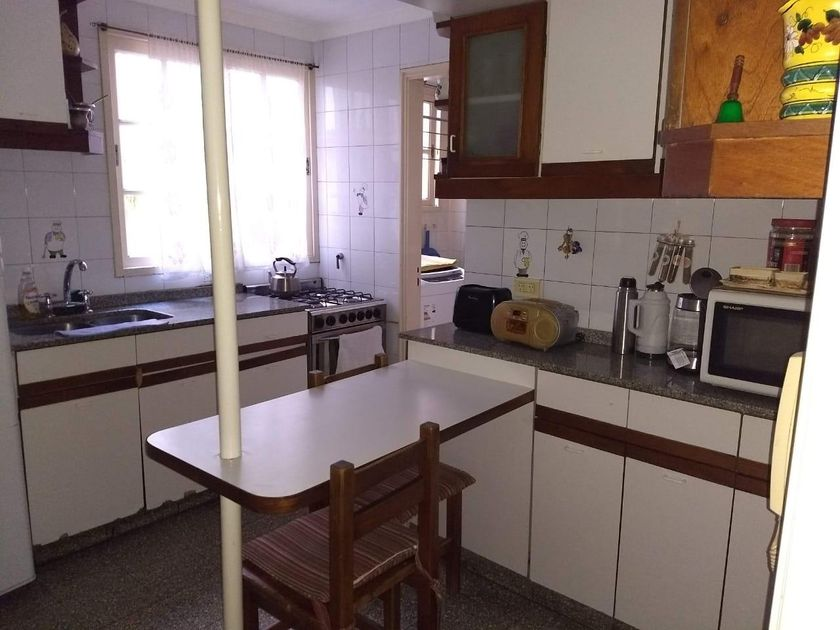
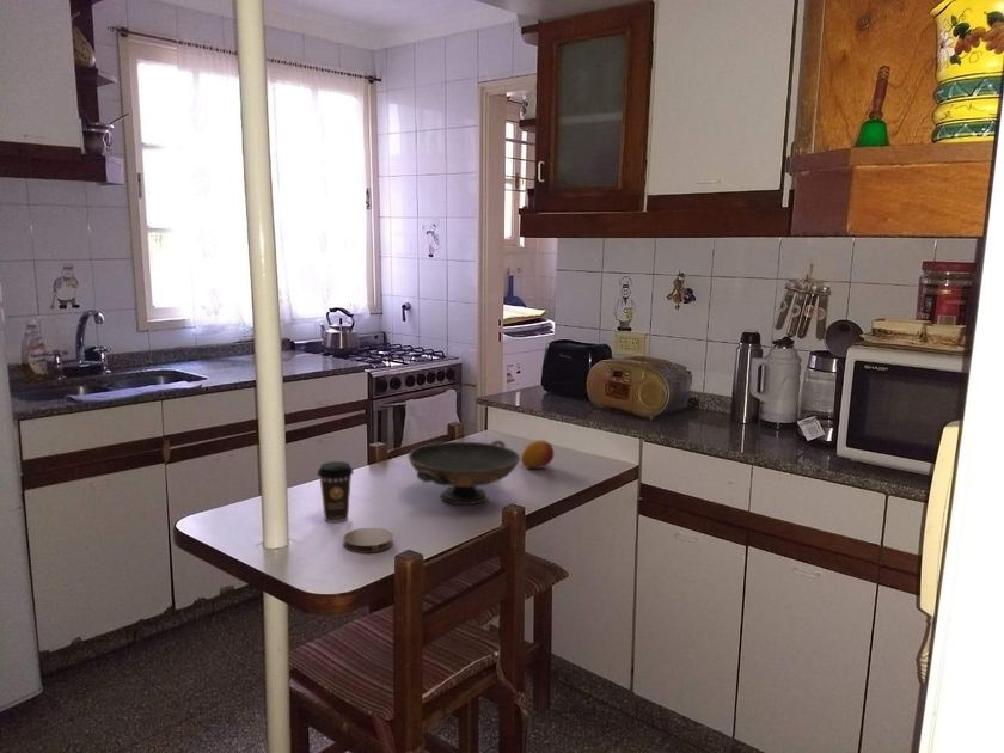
+ coffee cup [316,460,355,524]
+ coaster [343,526,394,553]
+ fruit [520,439,555,469]
+ decorative bowl [406,439,521,506]
